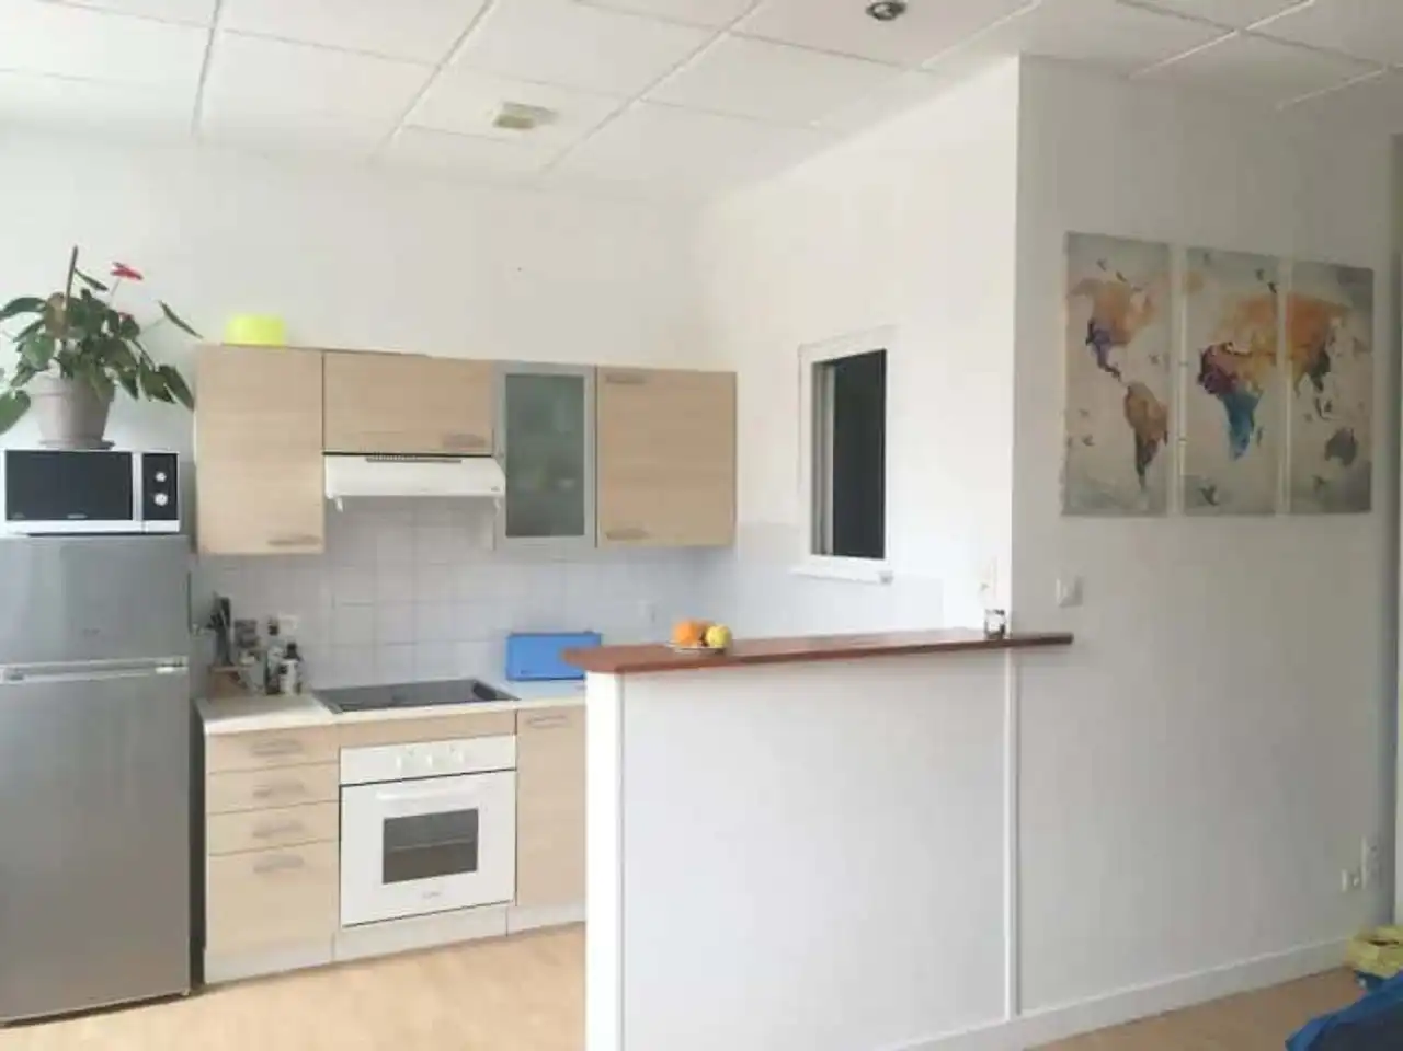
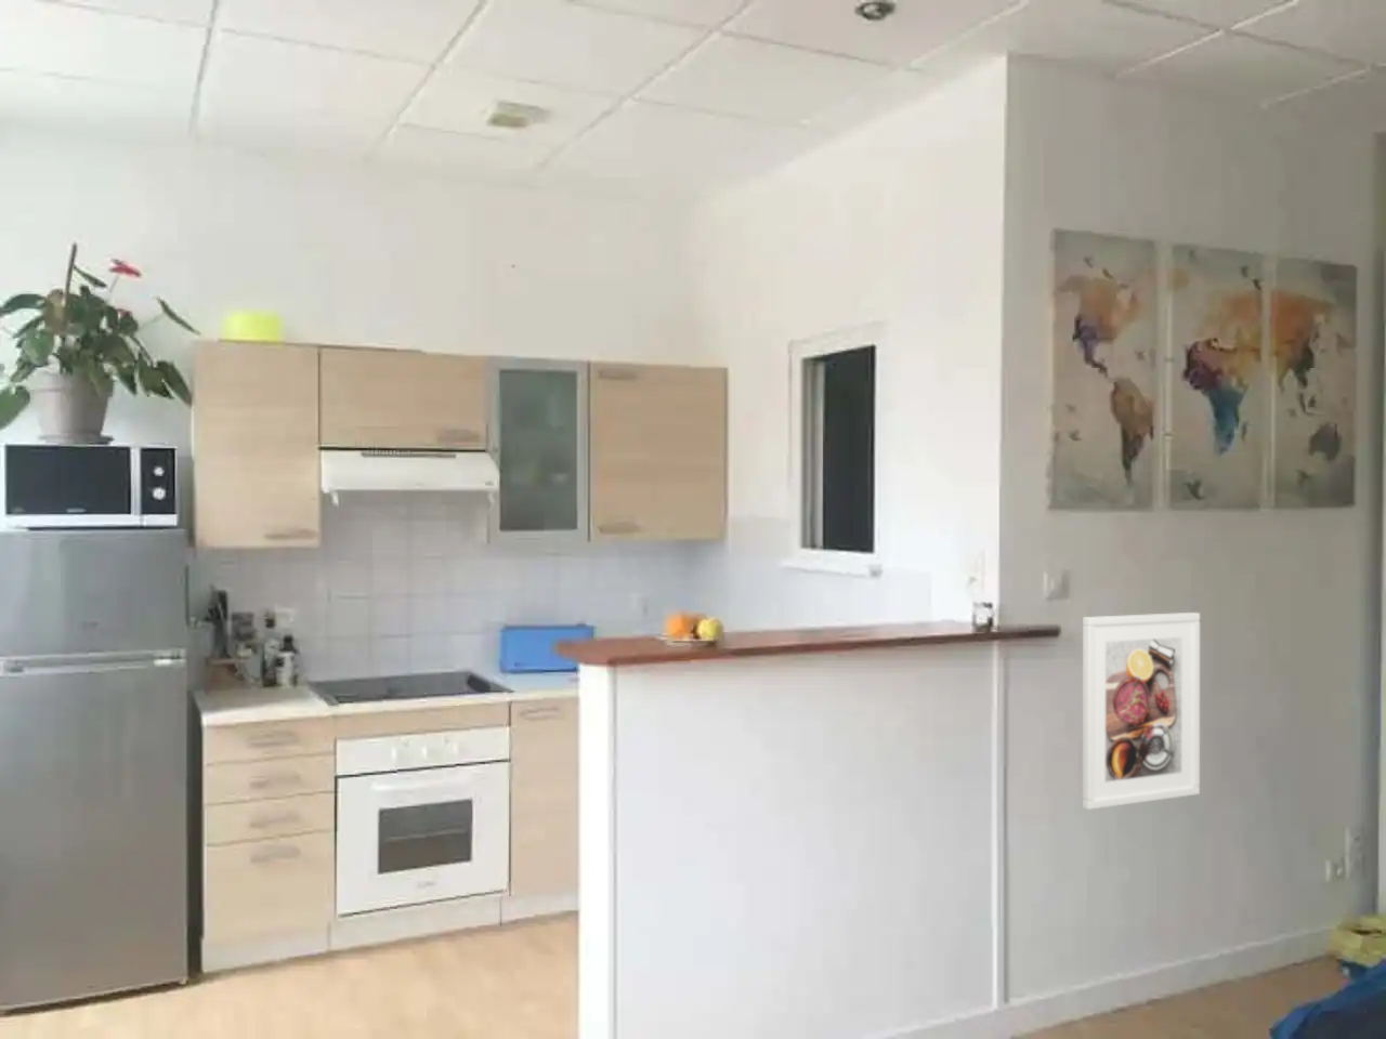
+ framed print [1082,611,1200,811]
